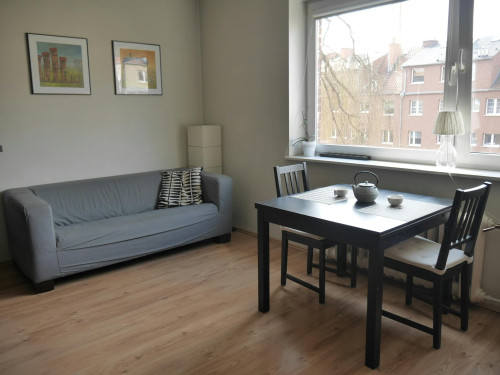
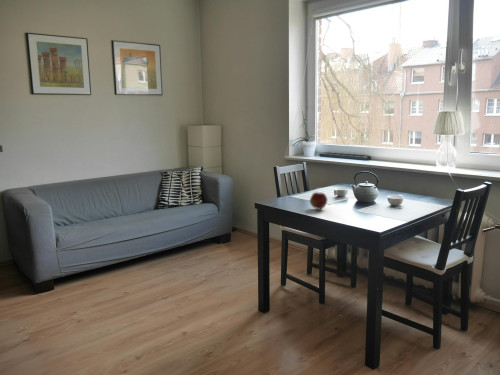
+ fruit [309,191,328,210]
